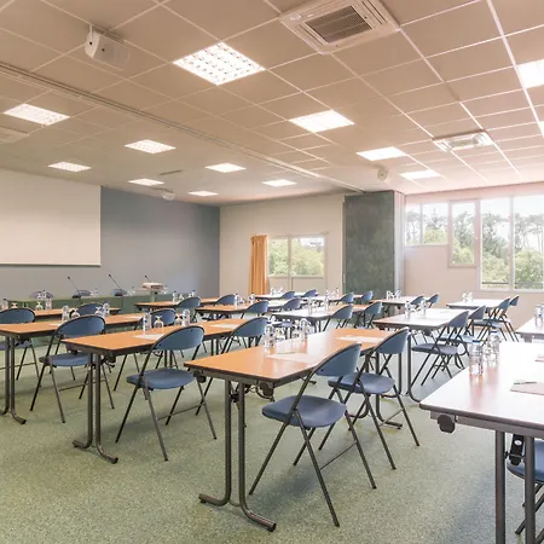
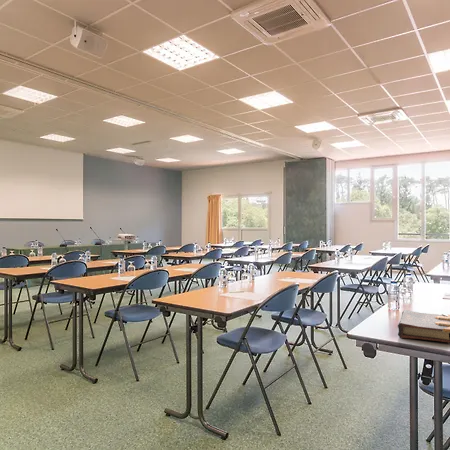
+ book [397,309,450,343]
